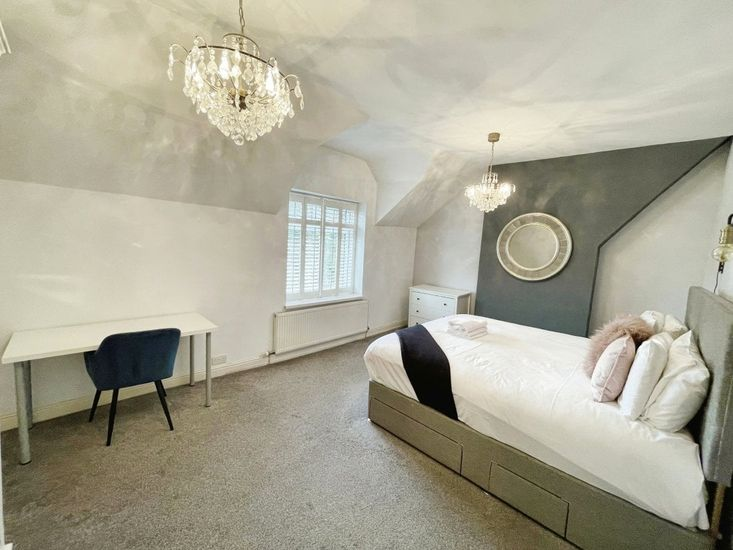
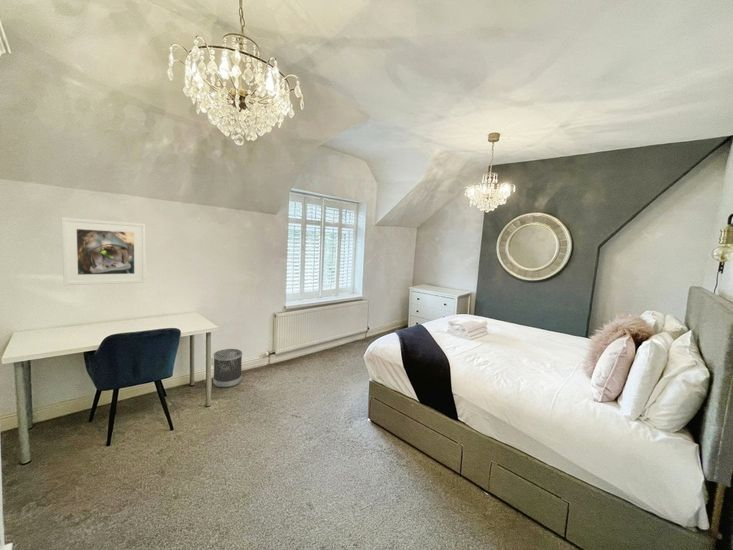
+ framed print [60,216,147,286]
+ wastebasket [212,348,243,389]
